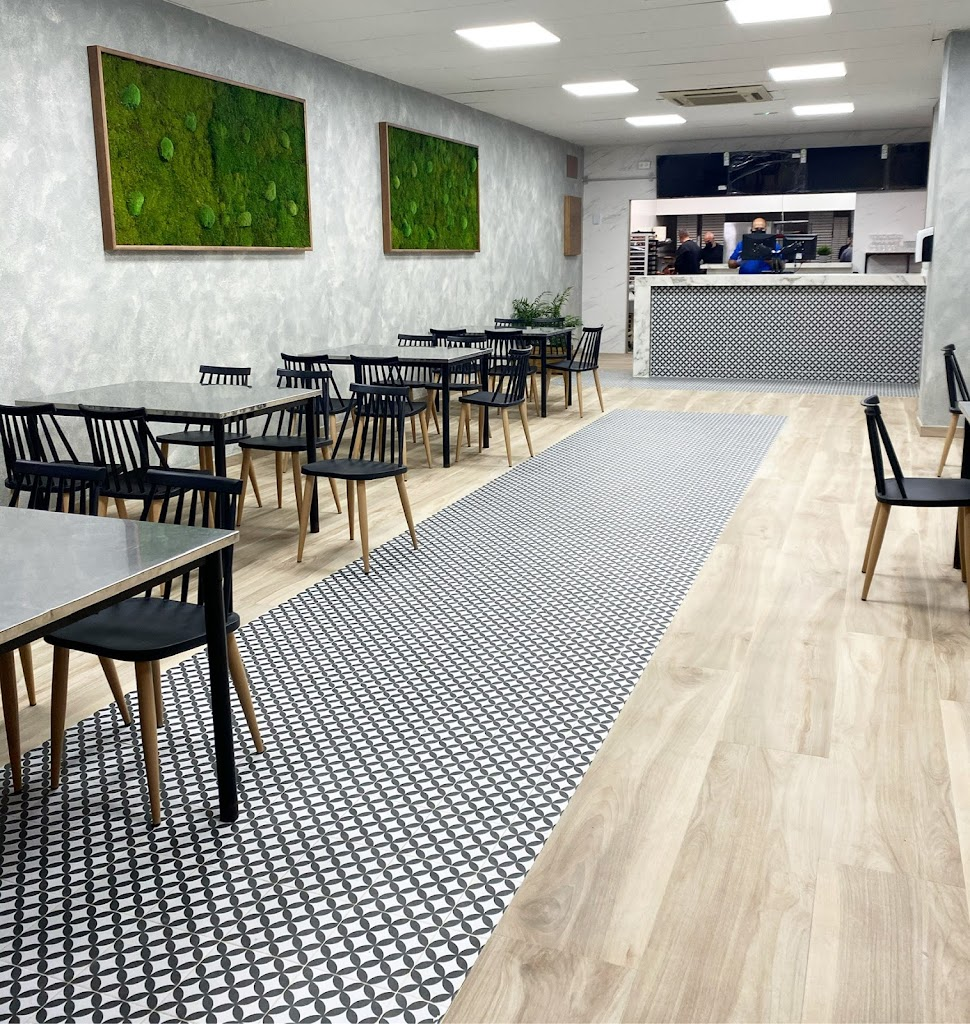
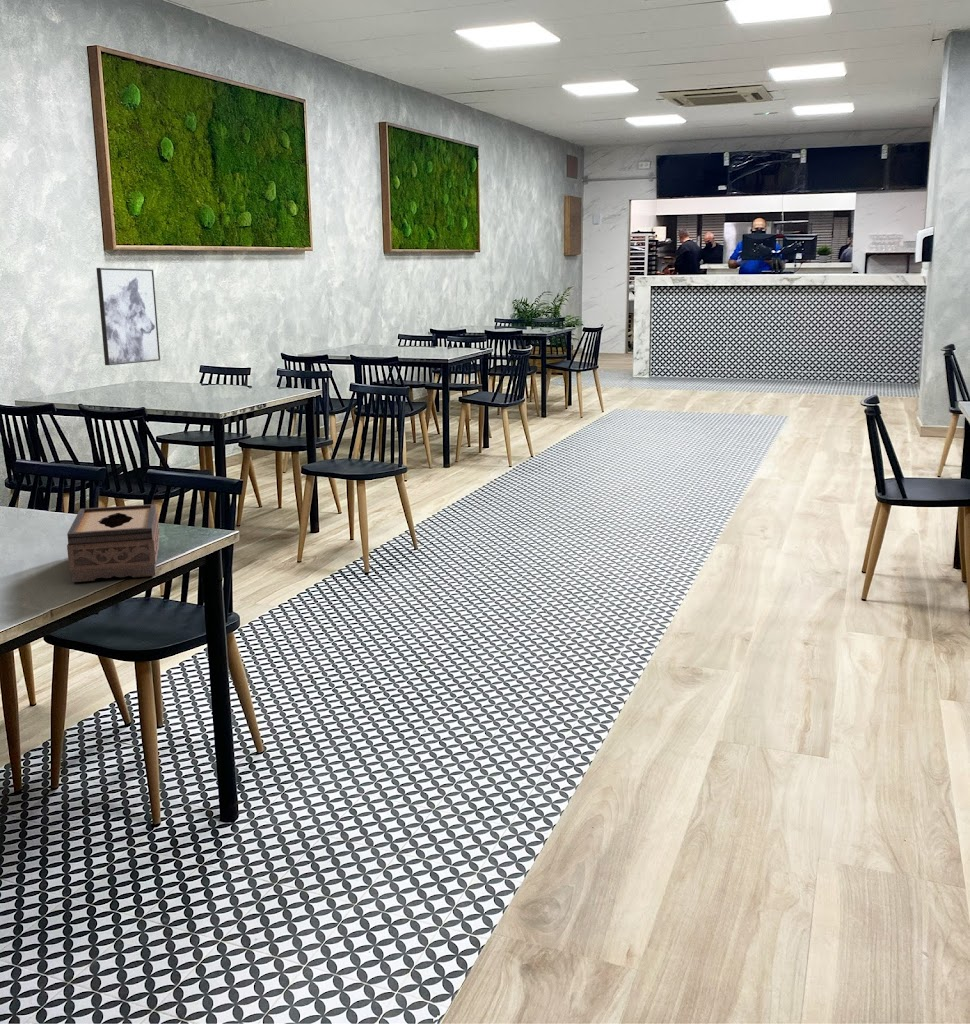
+ wall art [95,267,161,366]
+ tissue box [66,503,160,583]
